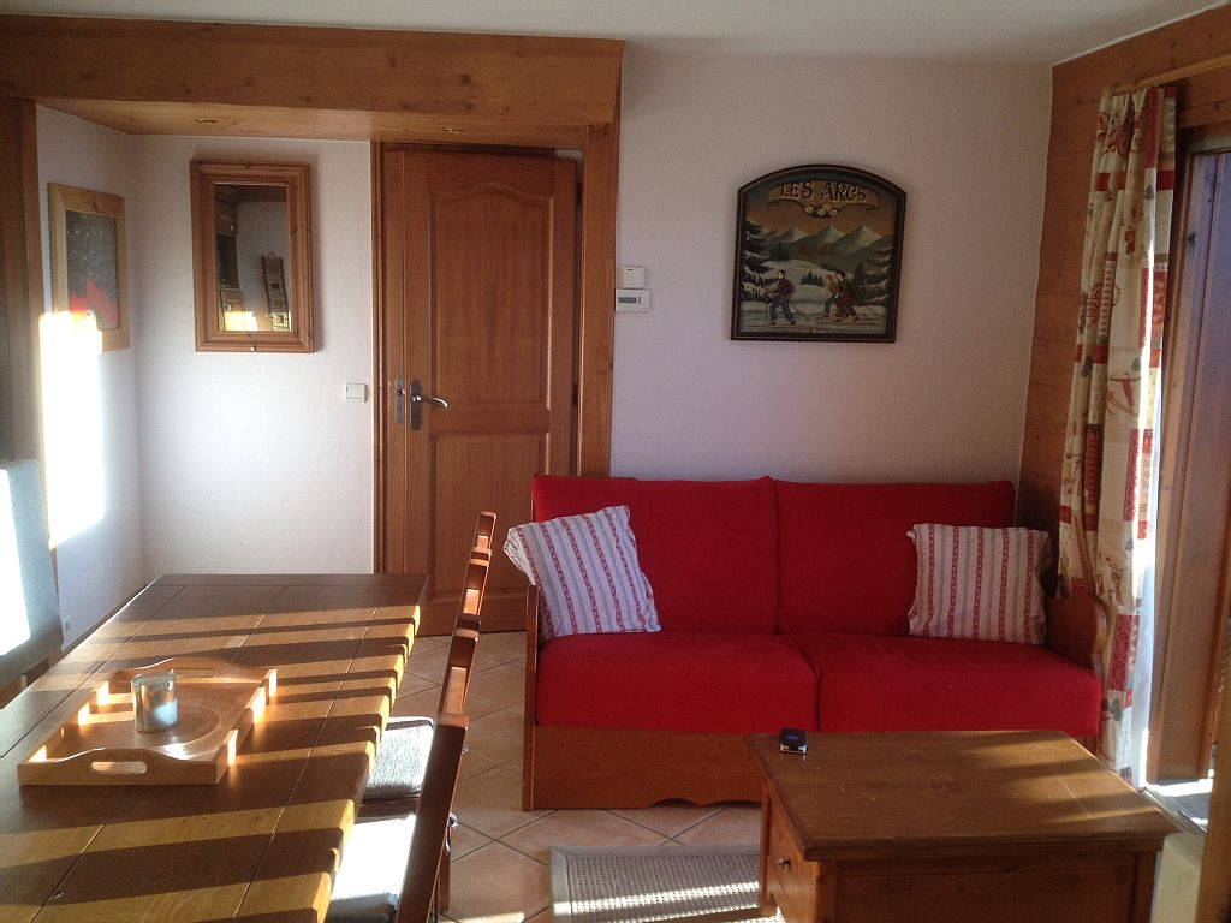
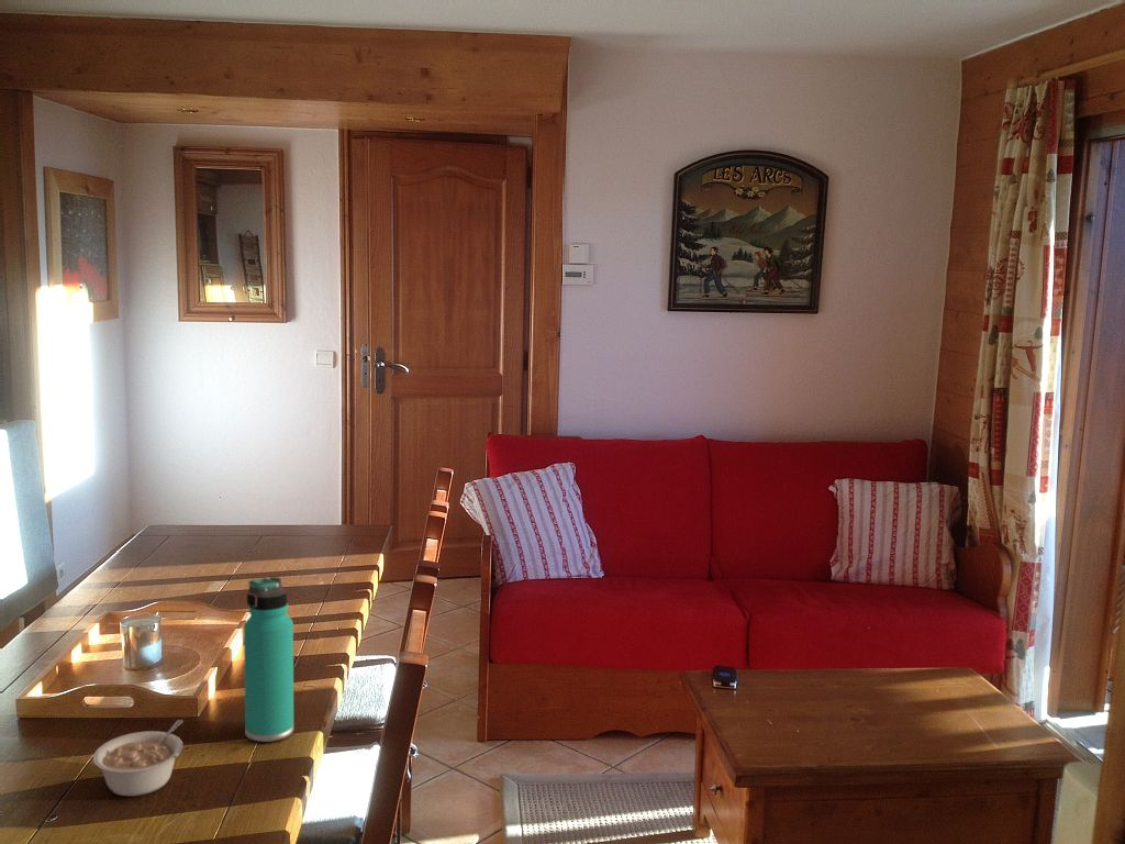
+ legume [92,719,185,797]
+ thermos bottle [243,576,294,743]
